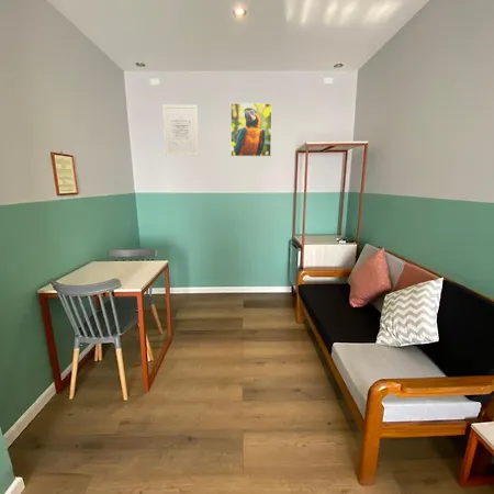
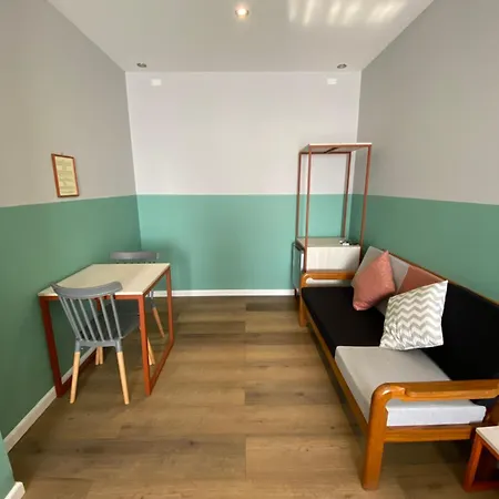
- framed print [229,102,273,158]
- wall art [161,103,200,157]
